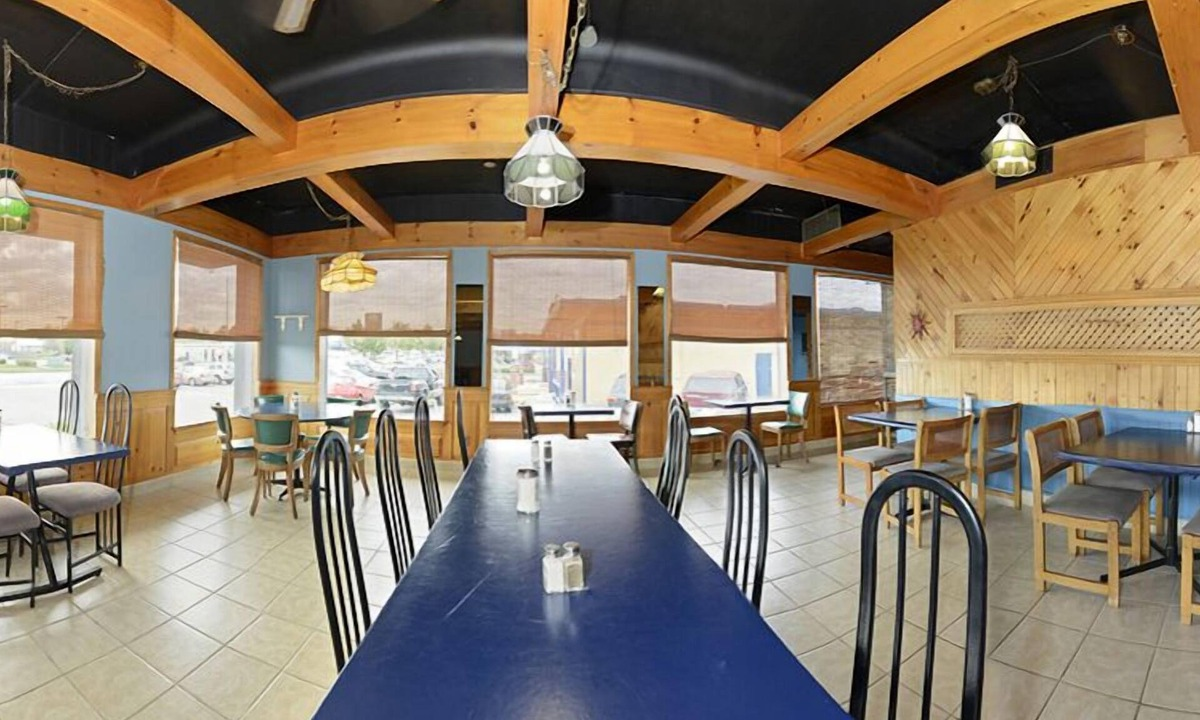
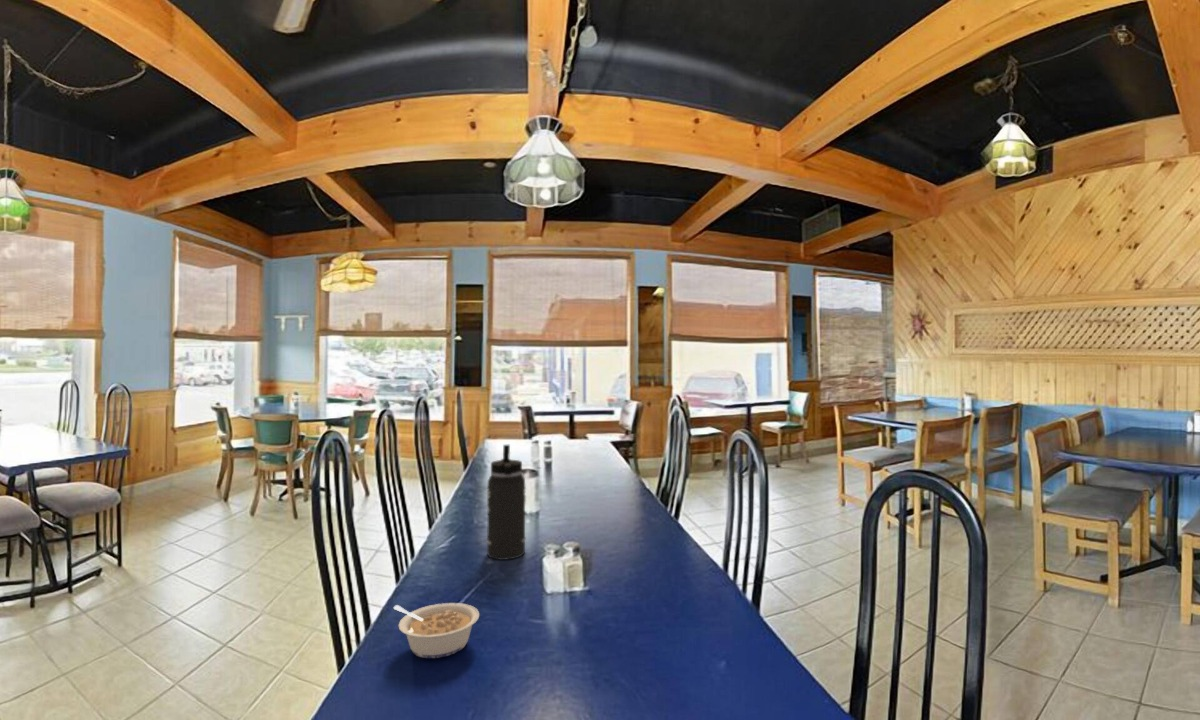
+ legume [392,602,480,659]
+ thermos bottle [486,444,527,561]
